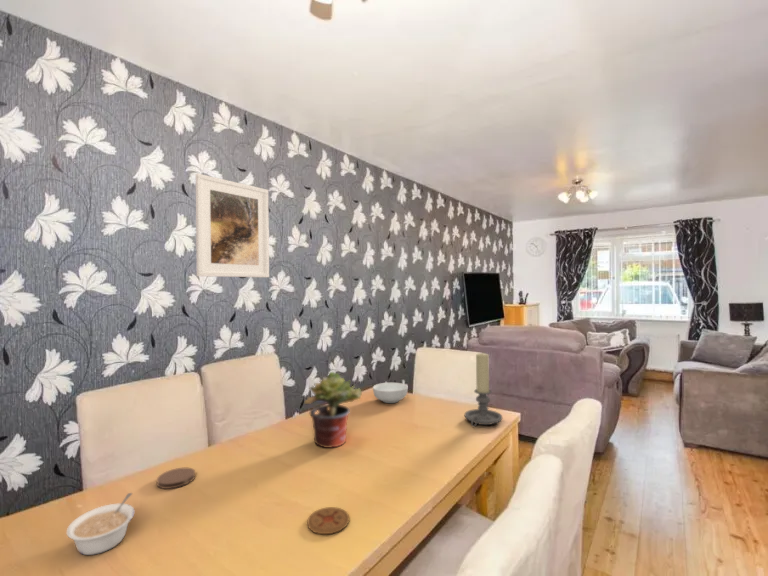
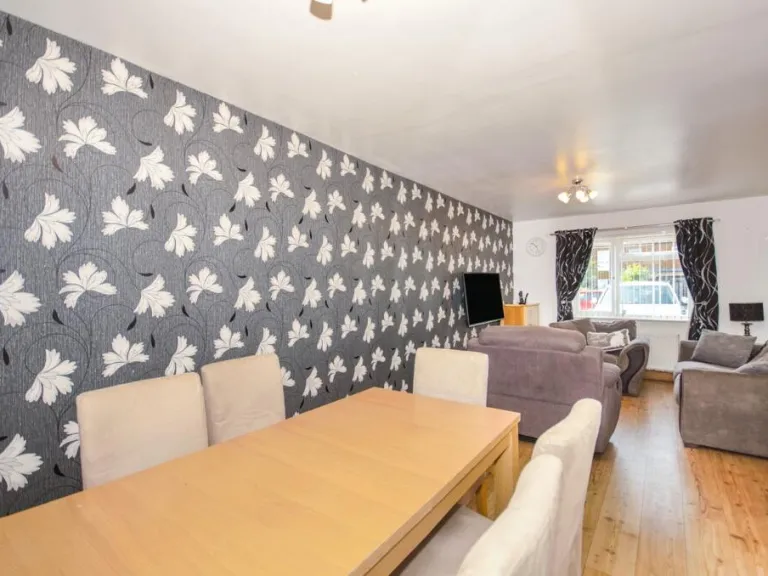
- legume [66,492,136,556]
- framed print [195,173,270,278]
- candle holder [464,352,503,428]
- potted plant [303,371,363,449]
- coaster [306,506,350,535]
- coaster [156,467,196,490]
- cereal bowl [372,382,409,404]
